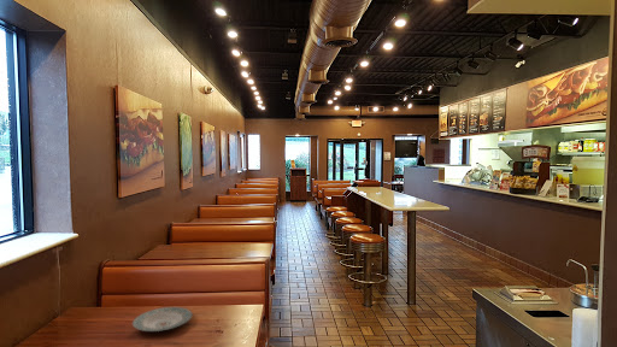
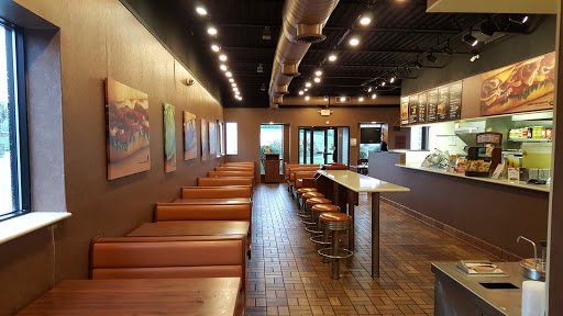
- plate [131,306,193,333]
